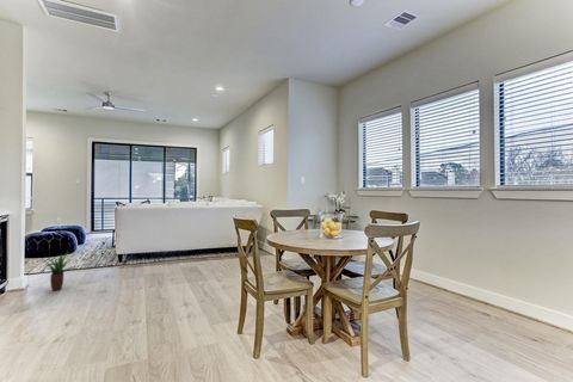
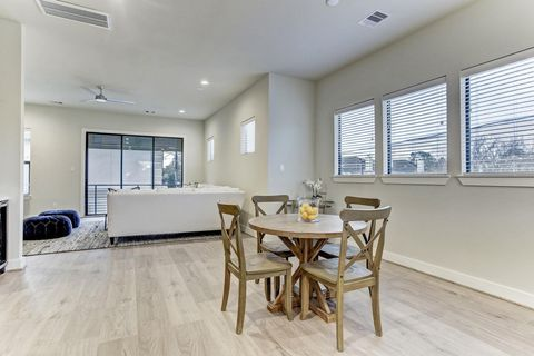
- potted plant [41,251,79,292]
